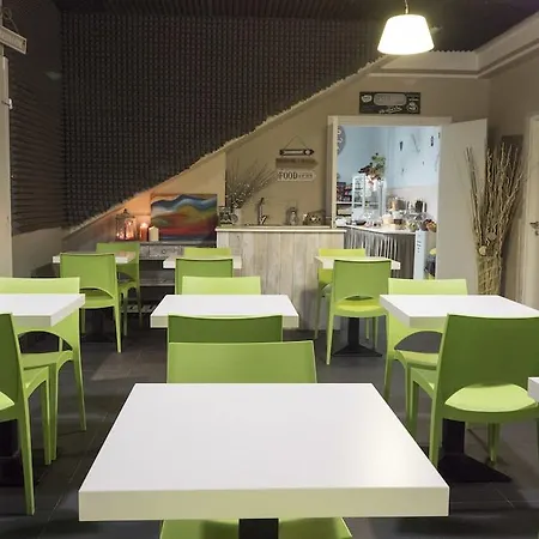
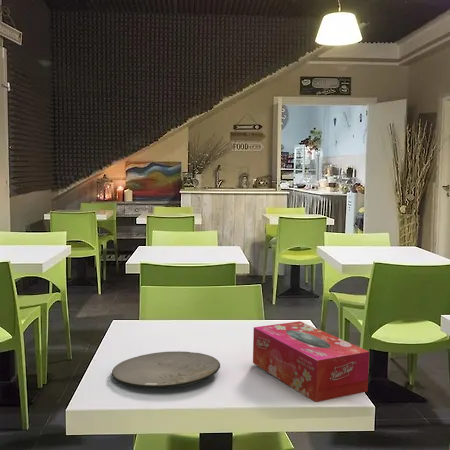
+ plate [111,350,221,389]
+ tissue box [252,320,370,403]
